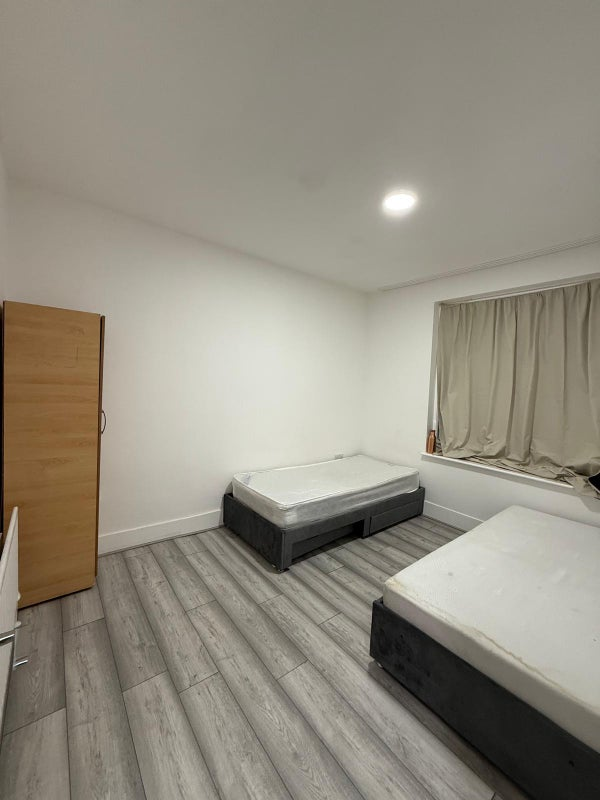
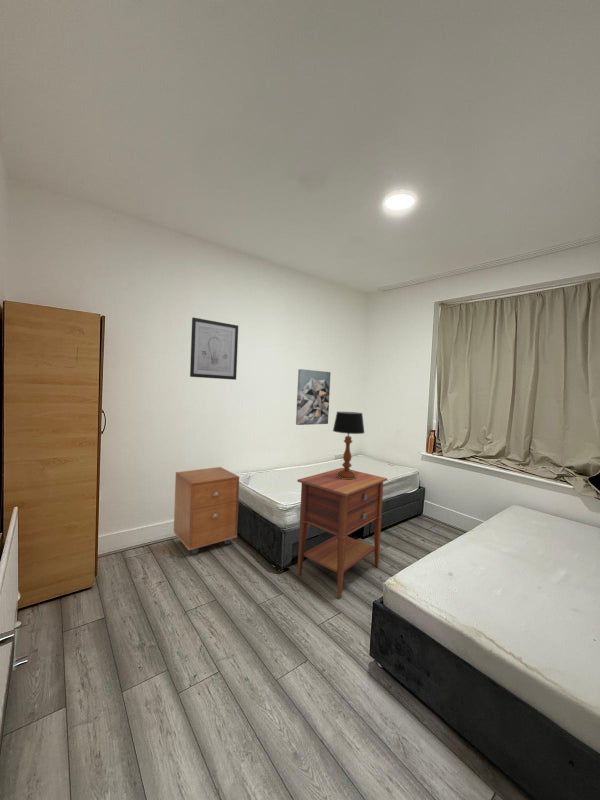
+ wall art [189,317,239,381]
+ wall art [295,368,332,426]
+ nightstand [296,467,388,598]
+ table lamp [332,411,366,479]
+ cabinet [173,466,240,555]
